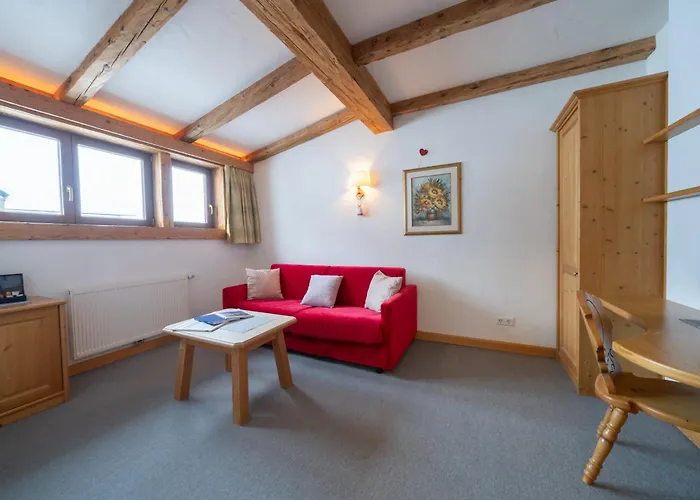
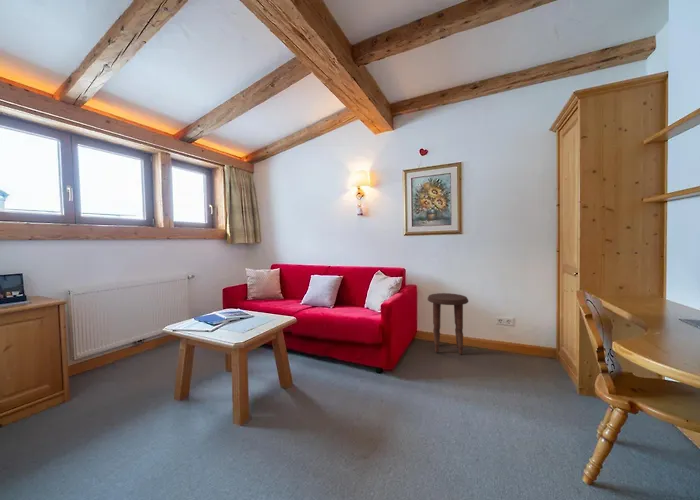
+ side table [427,292,470,356]
